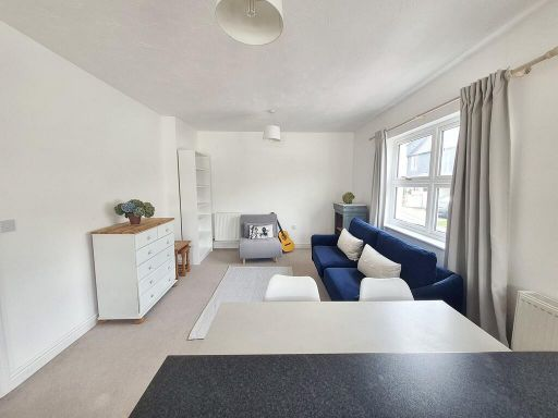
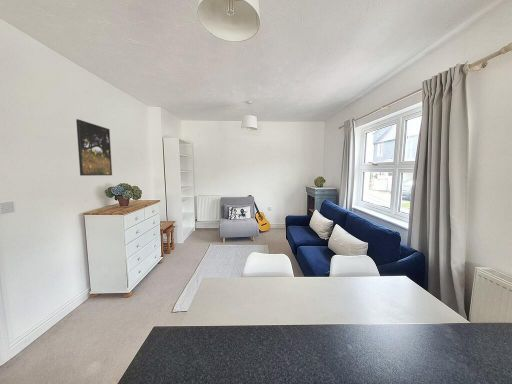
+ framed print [75,118,113,177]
